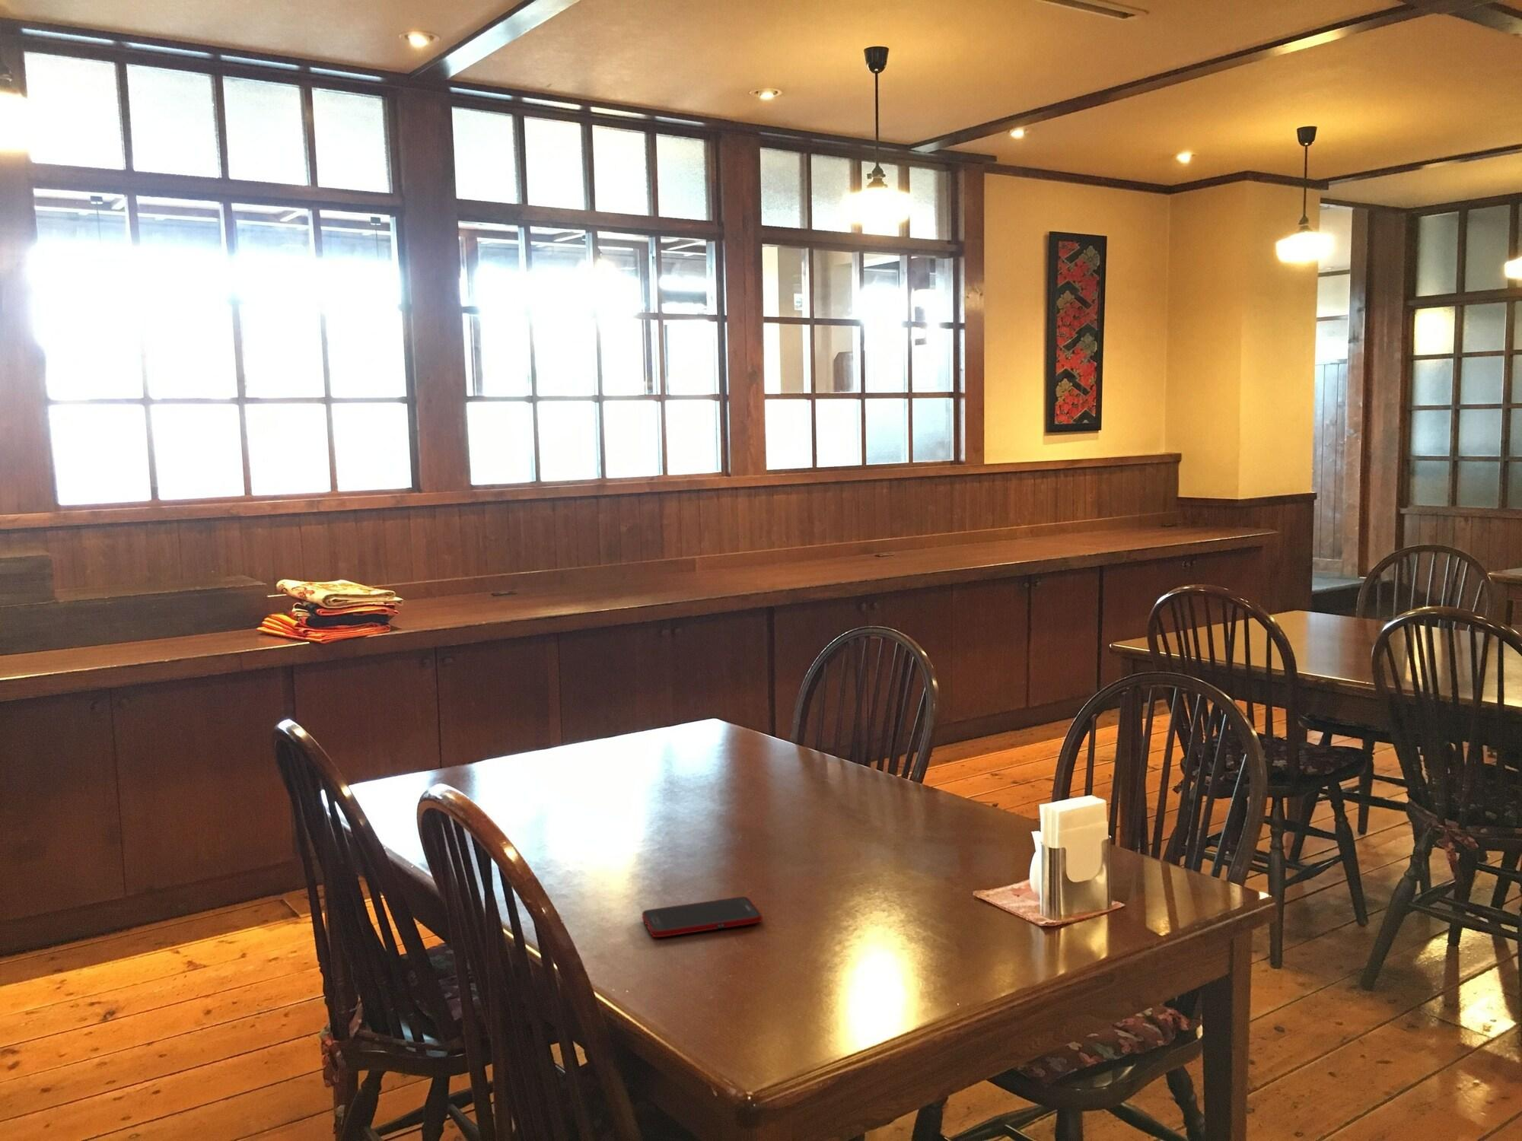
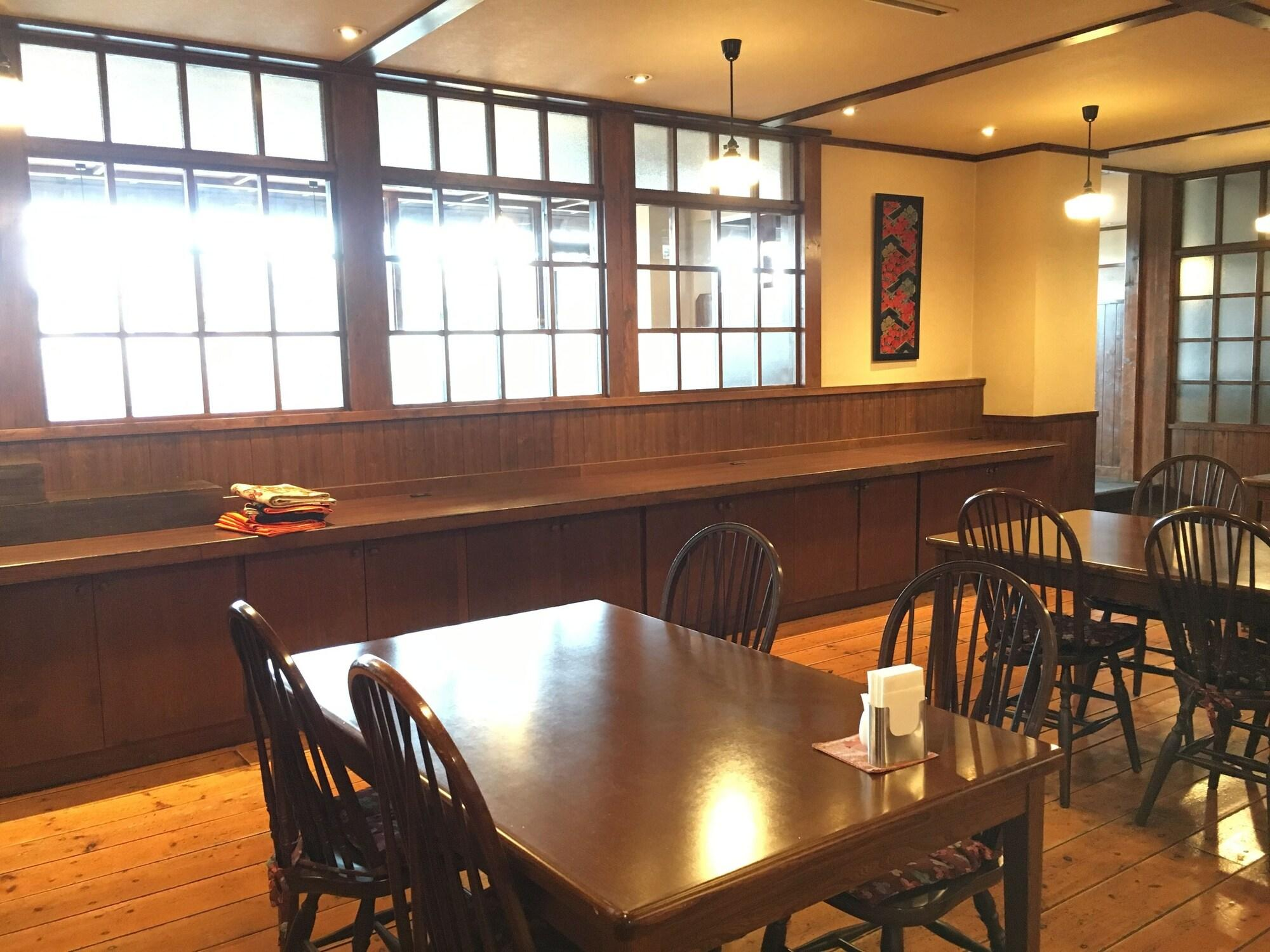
- cell phone [641,896,763,938]
